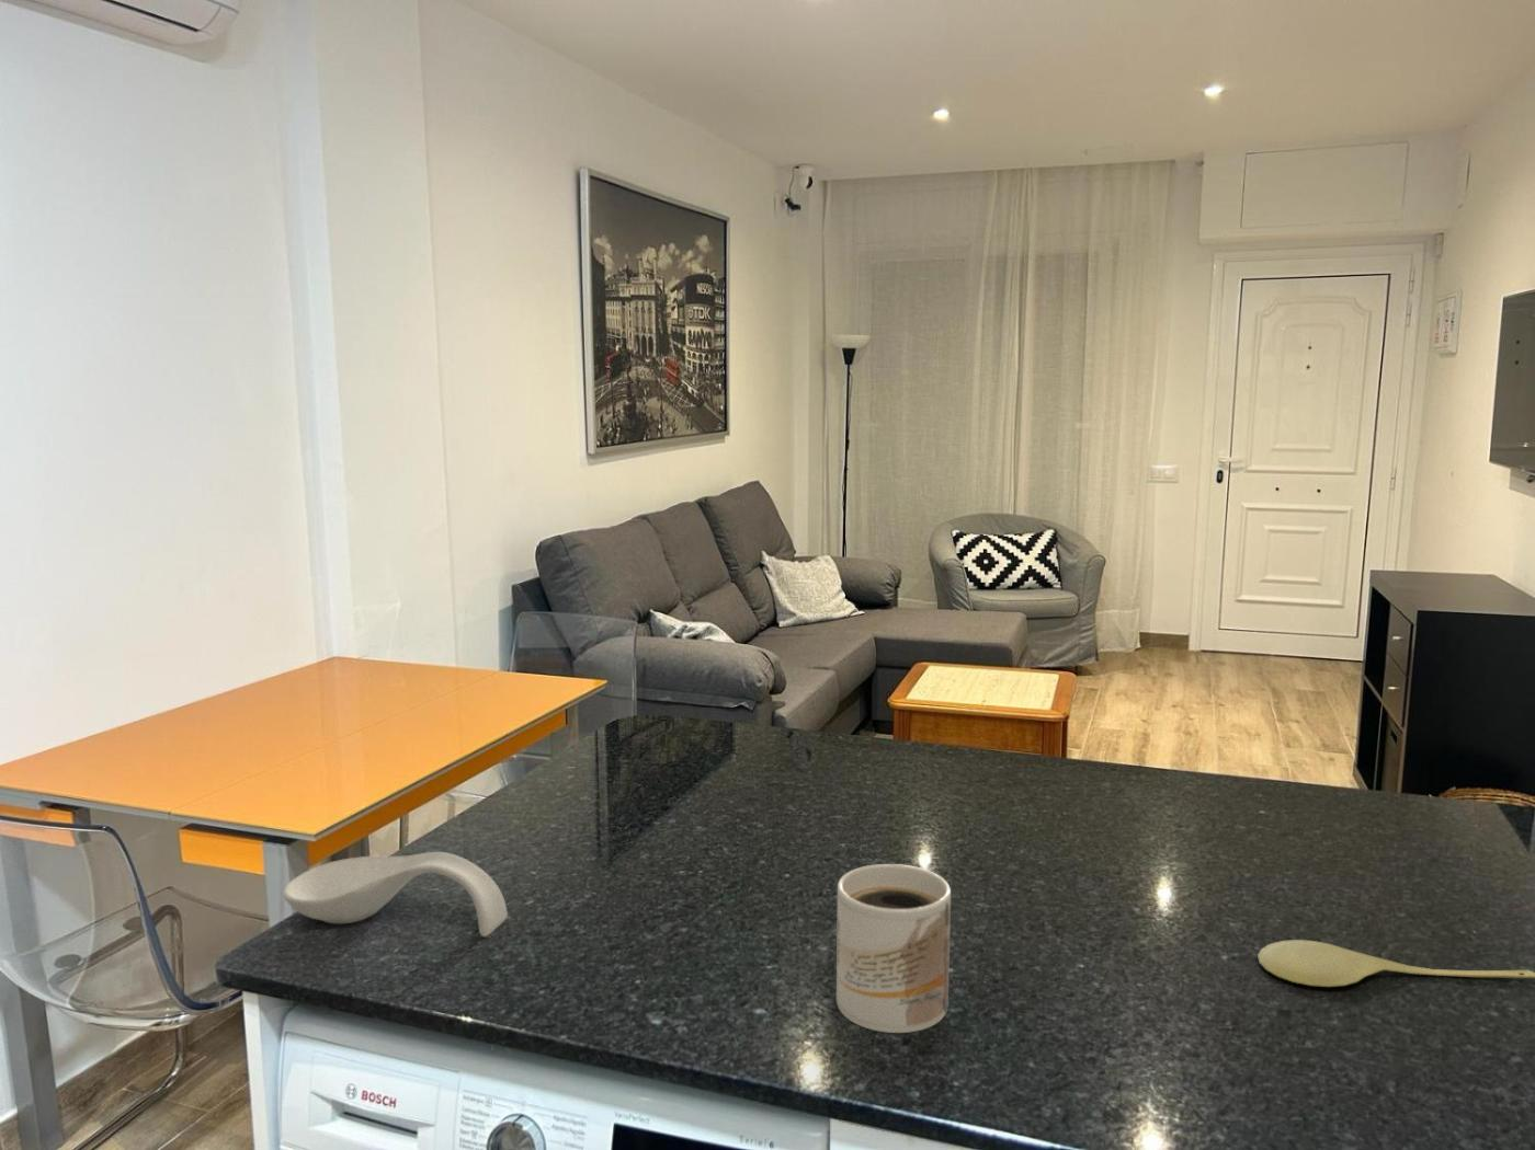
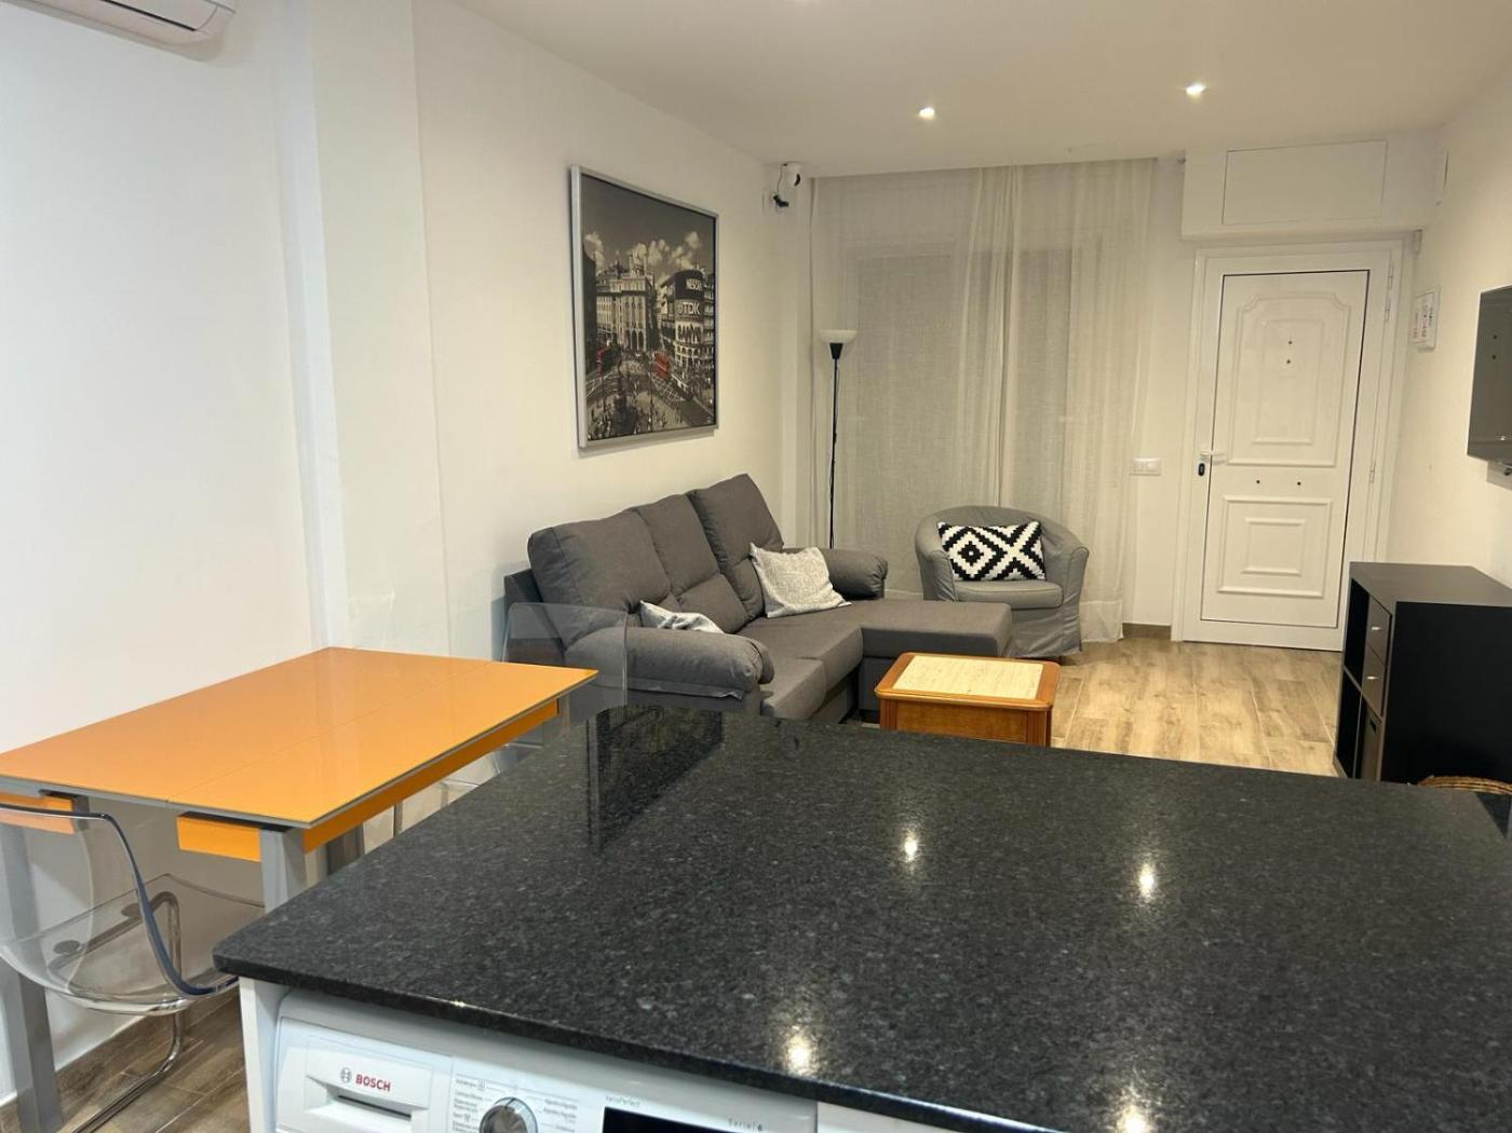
- spoon rest [282,850,509,939]
- mug [835,862,951,1034]
- spoon [1257,939,1535,988]
